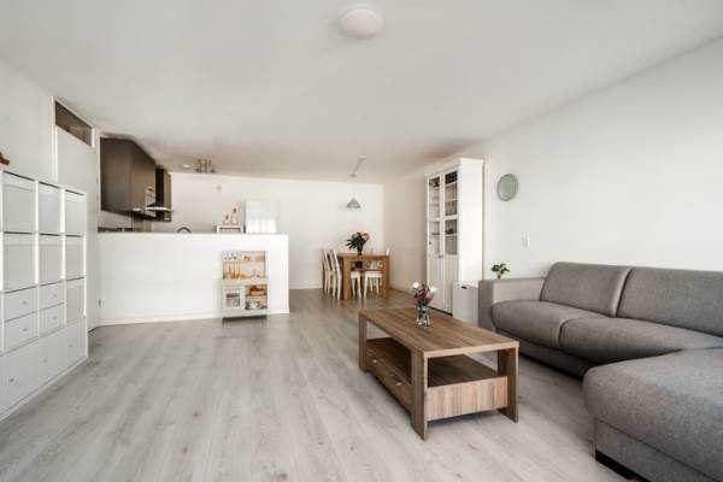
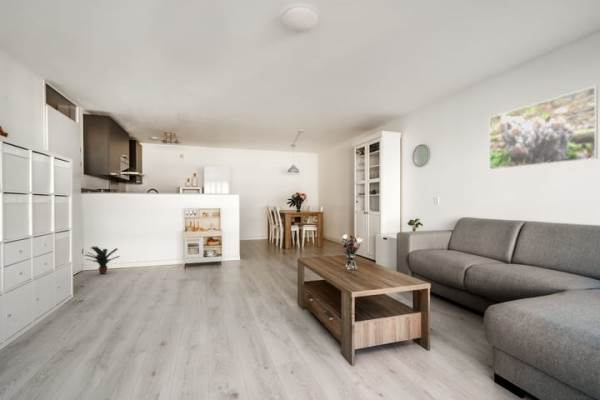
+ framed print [488,85,599,171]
+ potted plant [84,246,121,275]
